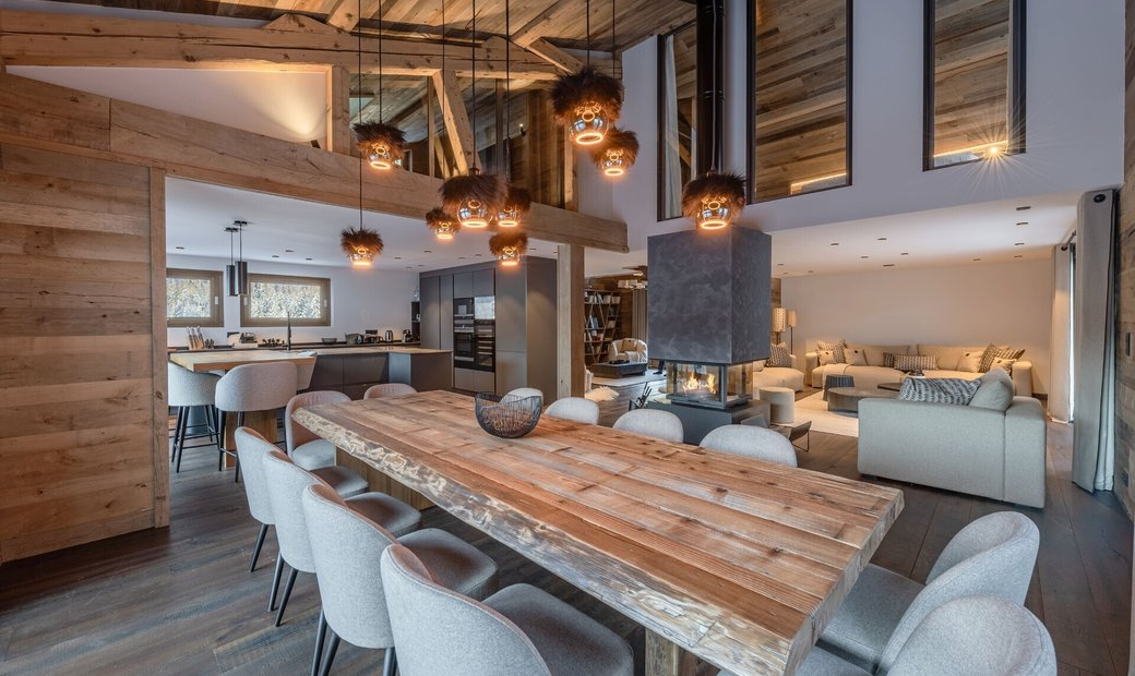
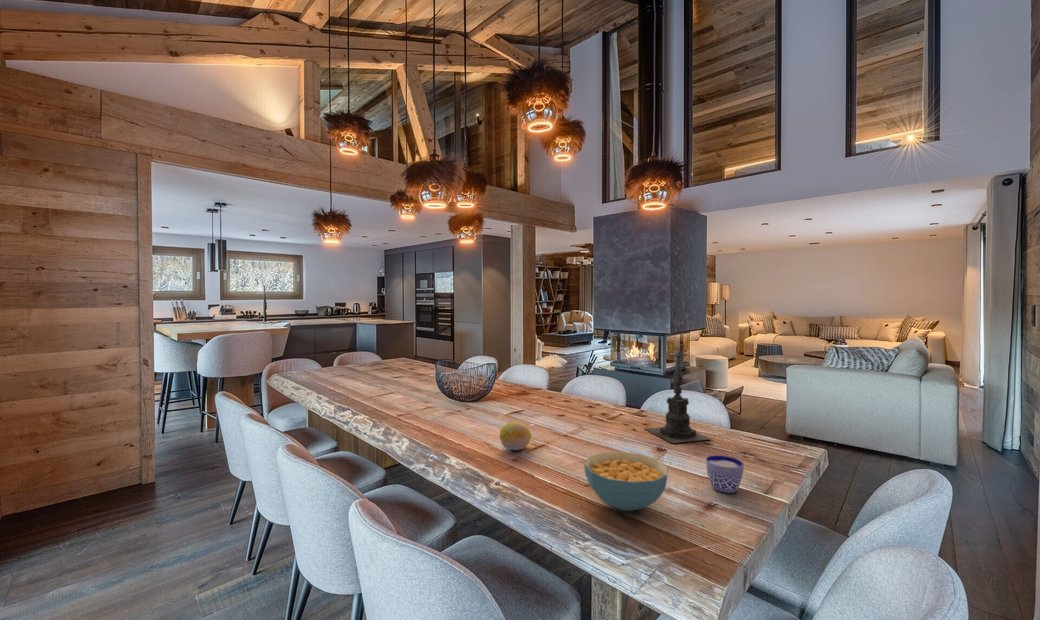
+ cereal bowl [583,451,669,512]
+ cup [705,454,745,494]
+ fruit [499,421,533,451]
+ candle holder [644,339,711,444]
